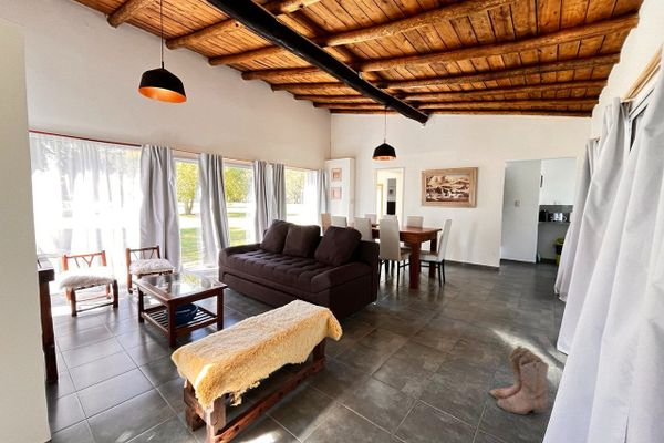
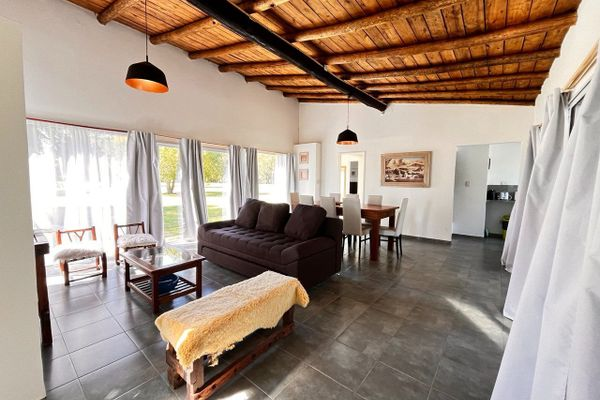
- boots [488,343,550,415]
